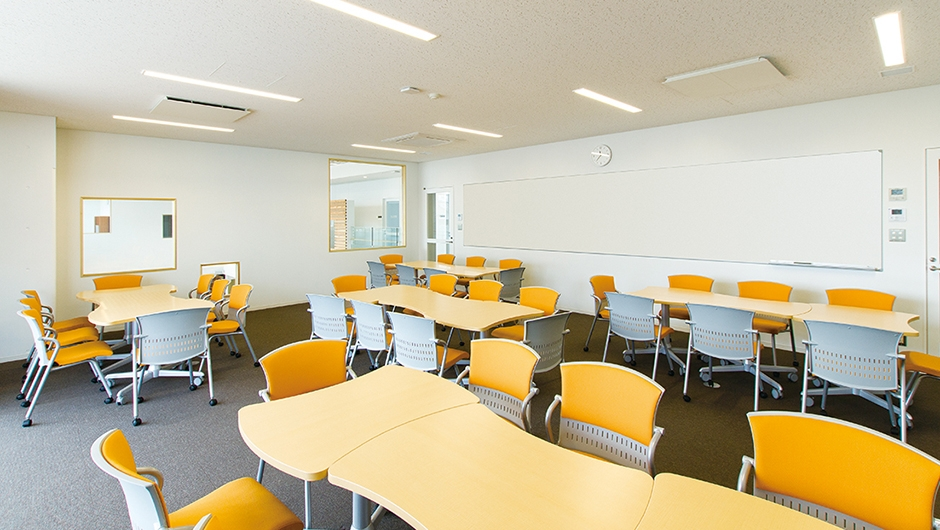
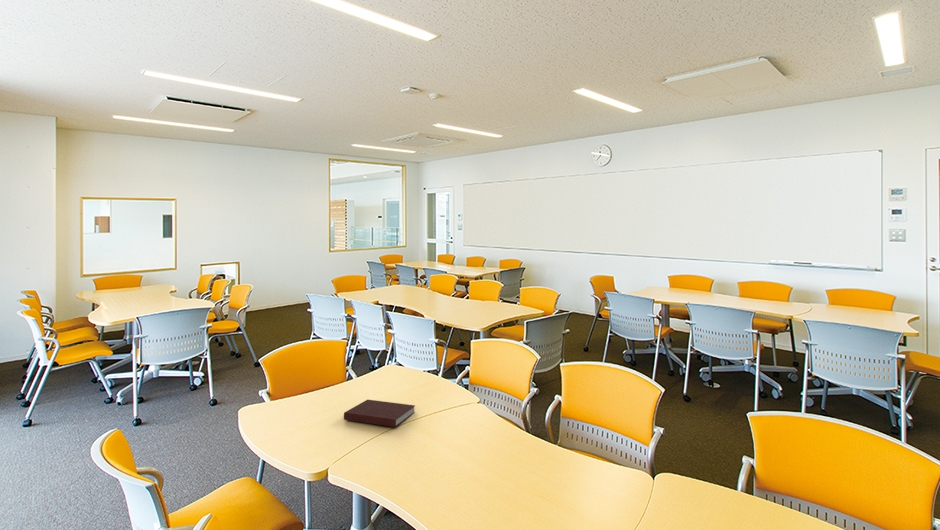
+ notebook [343,398,416,428]
